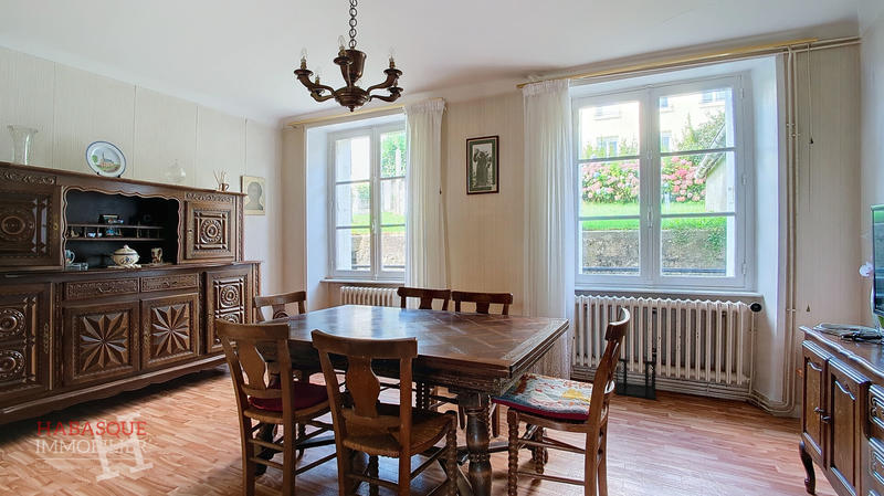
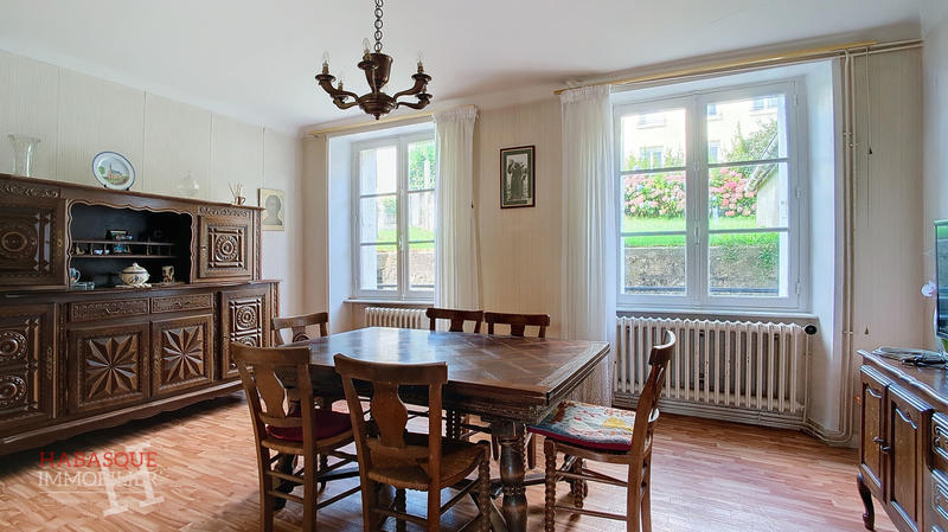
- wastebasket [614,356,657,401]
